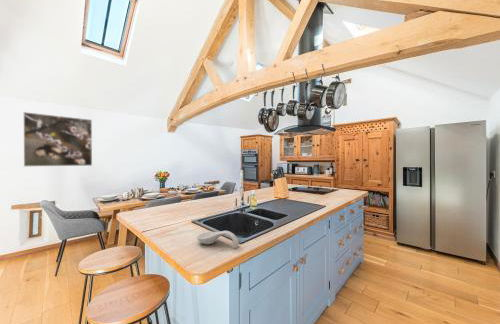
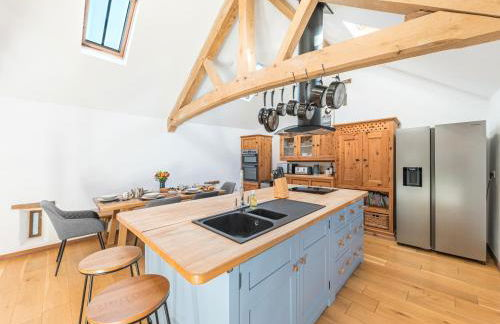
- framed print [23,111,93,167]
- spoon rest [196,230,240,249]
